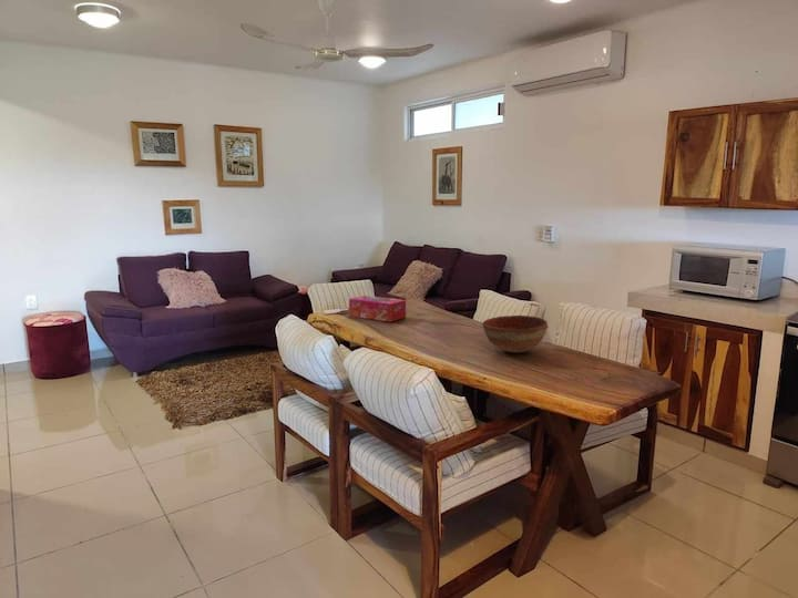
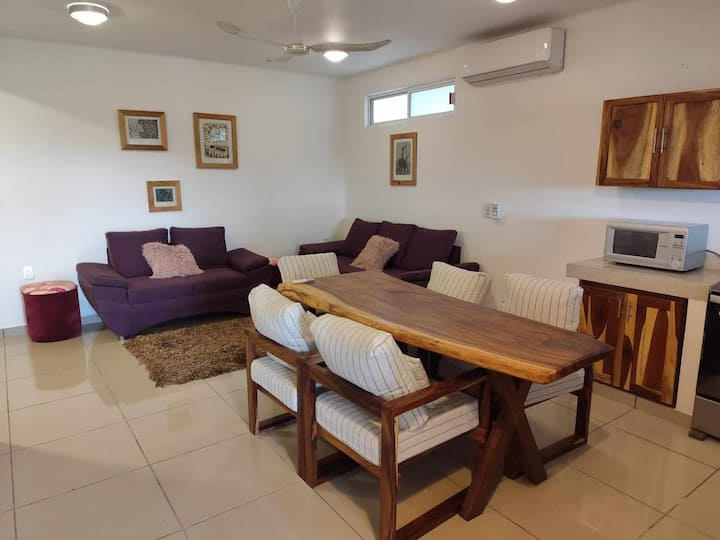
- tissue box [348,295,407,323]
- bowl [481,315,549,353]
